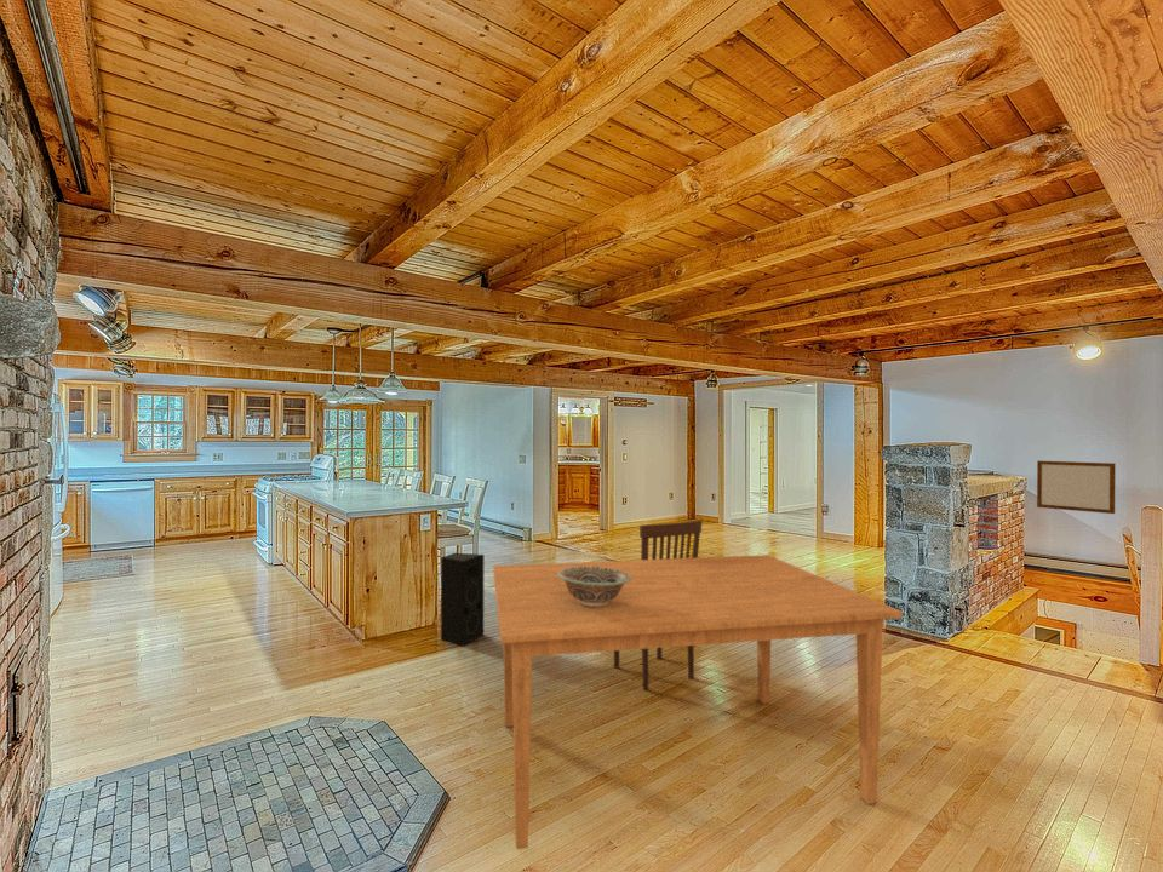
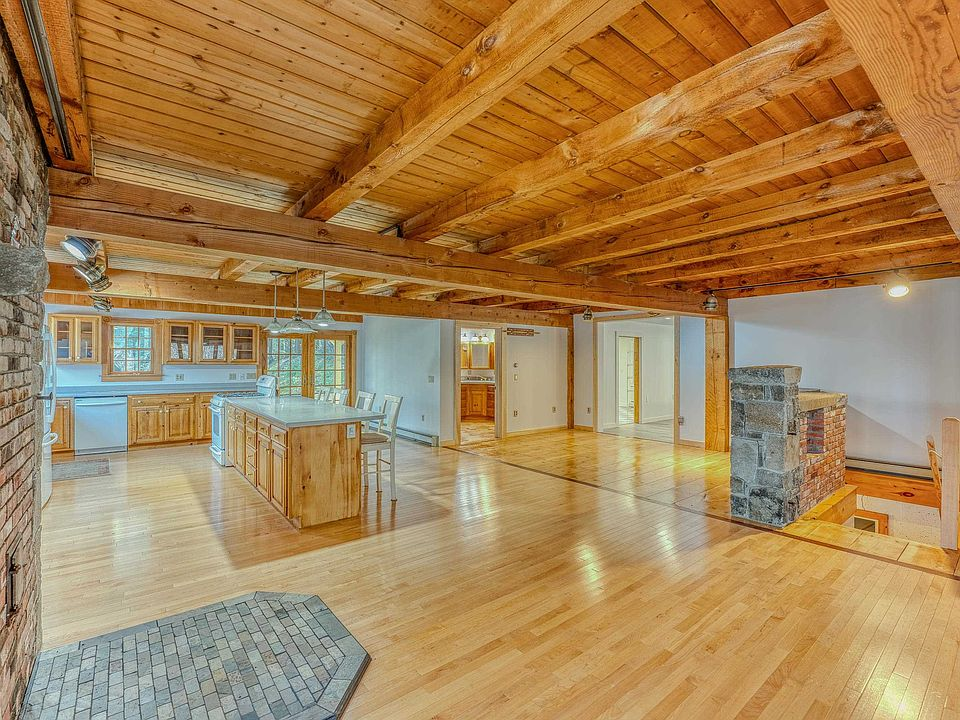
- speaker [440,552,486,648]
- dining chair [613,520,703,690]
- writing board [1036,460,1117,515]
- decorative bowl [558,567,631,607]
- dining table [492,553,904,850]
